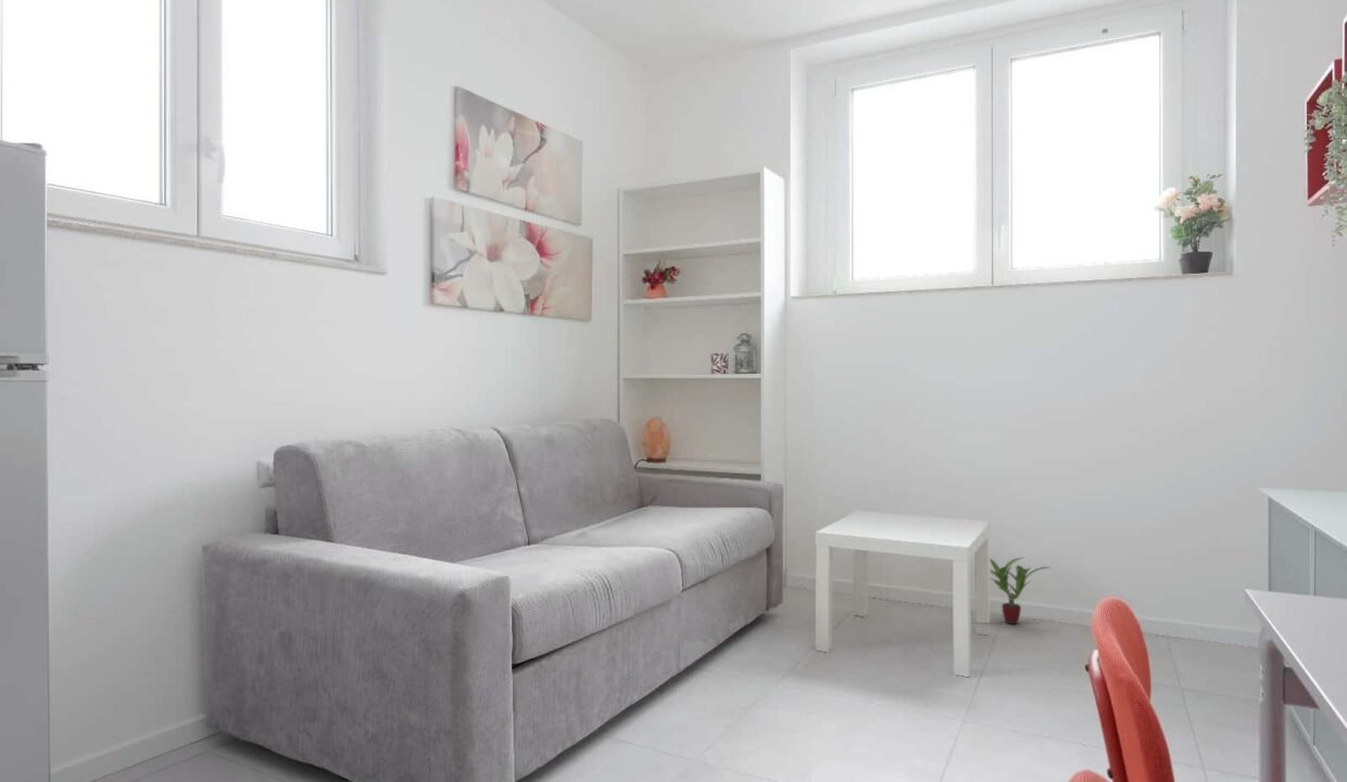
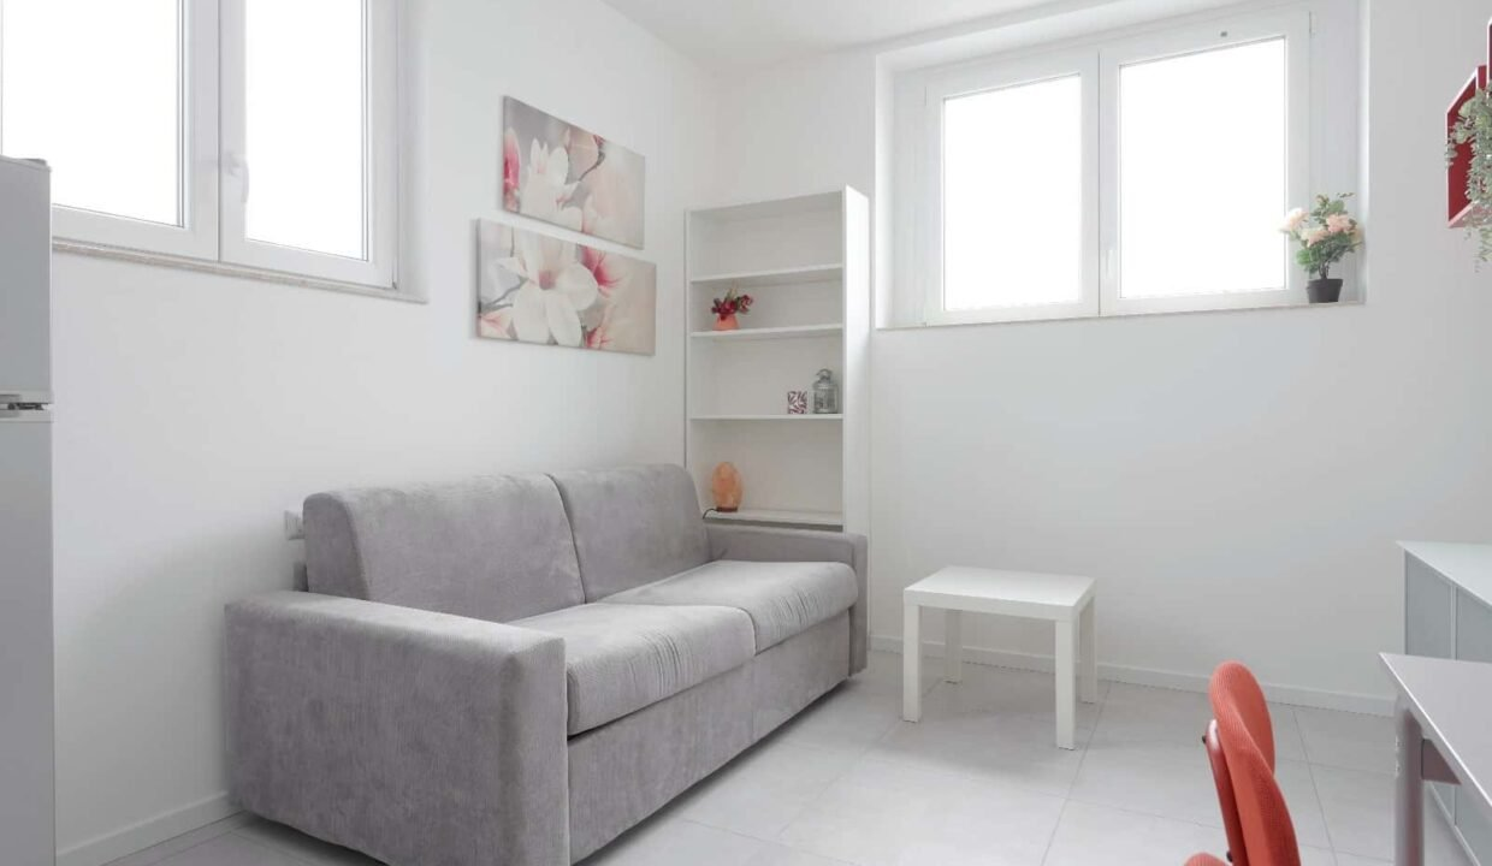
- potted plant [989,556,1053,626]
